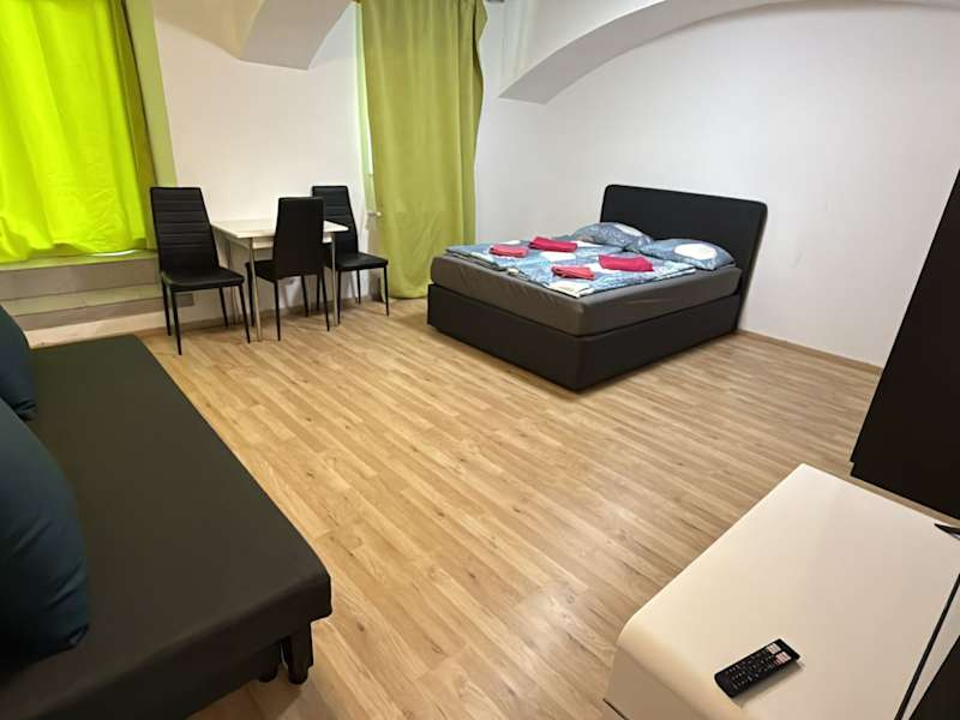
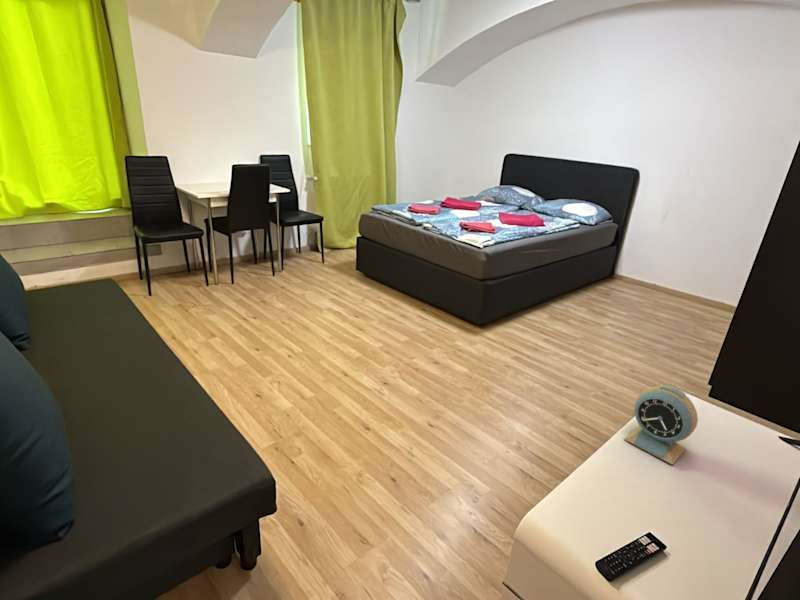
+ alarm clock [623,384,699,466]
